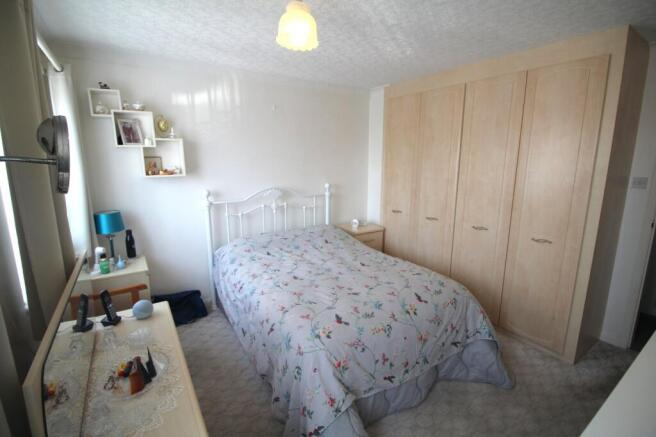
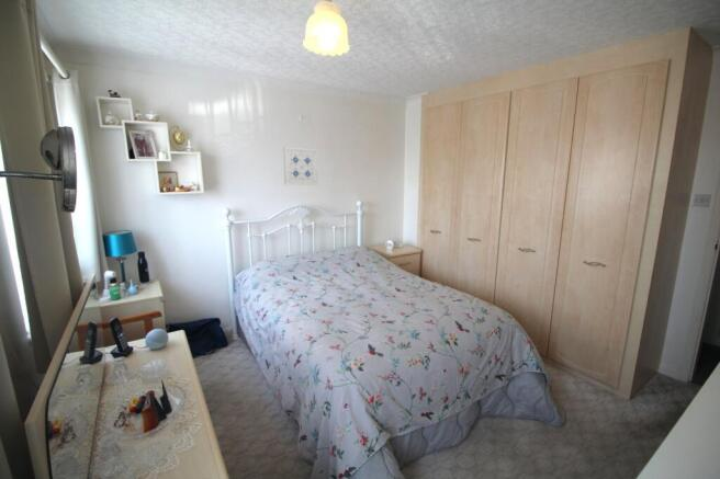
+ wall art [282,146,319,186]
